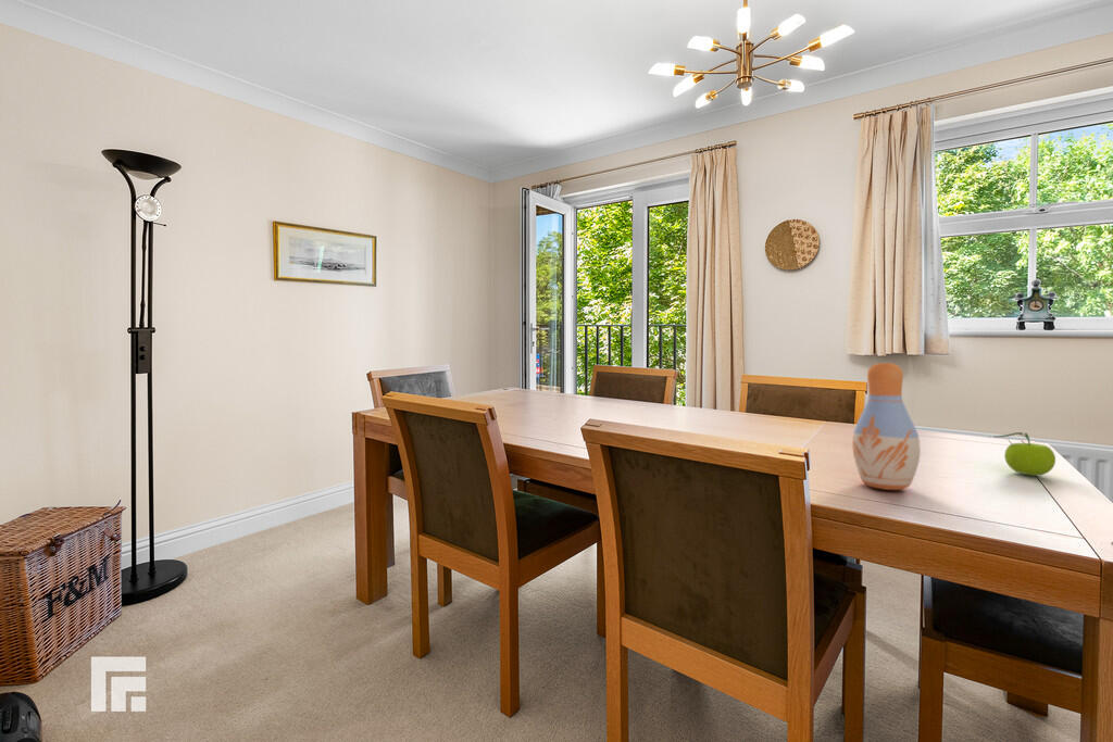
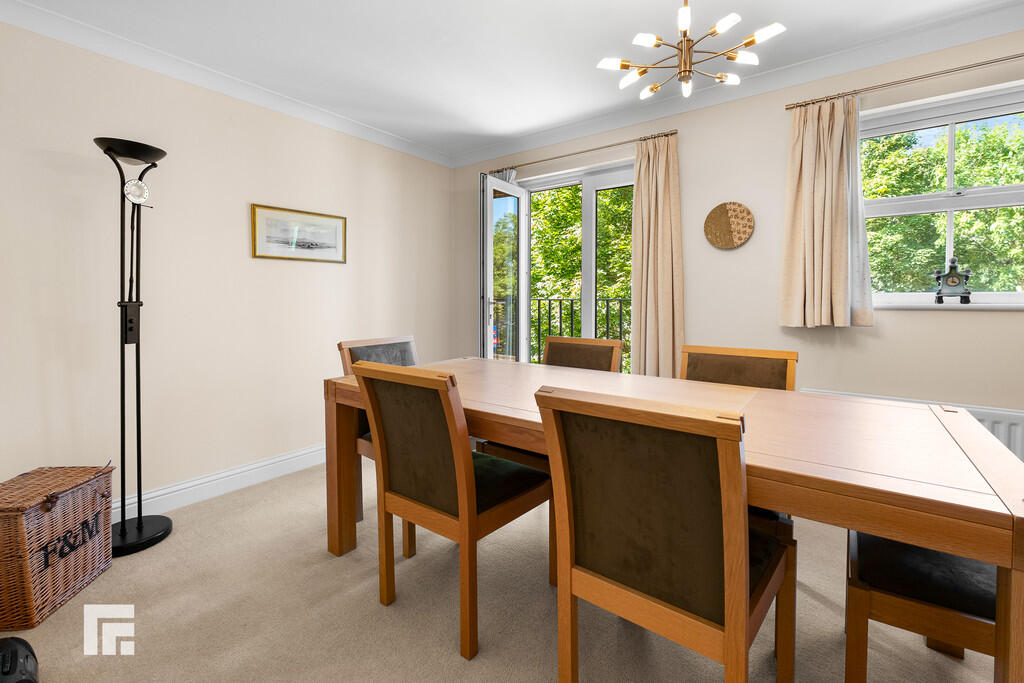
- fruit [987,431,1056,477]
- vase [851,362,922,491]
